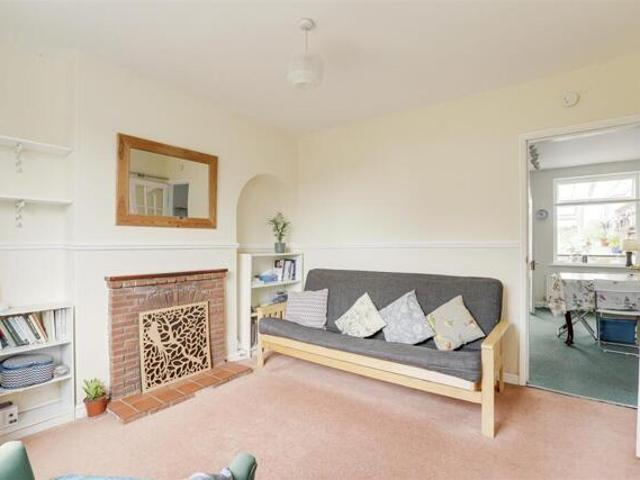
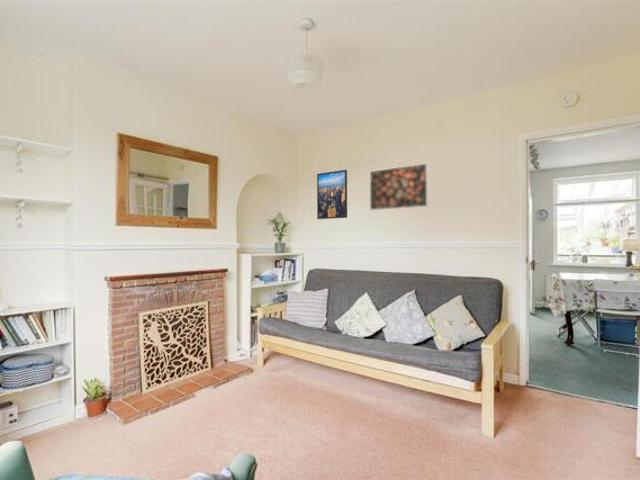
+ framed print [369,162,429,211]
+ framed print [316,169,348,220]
